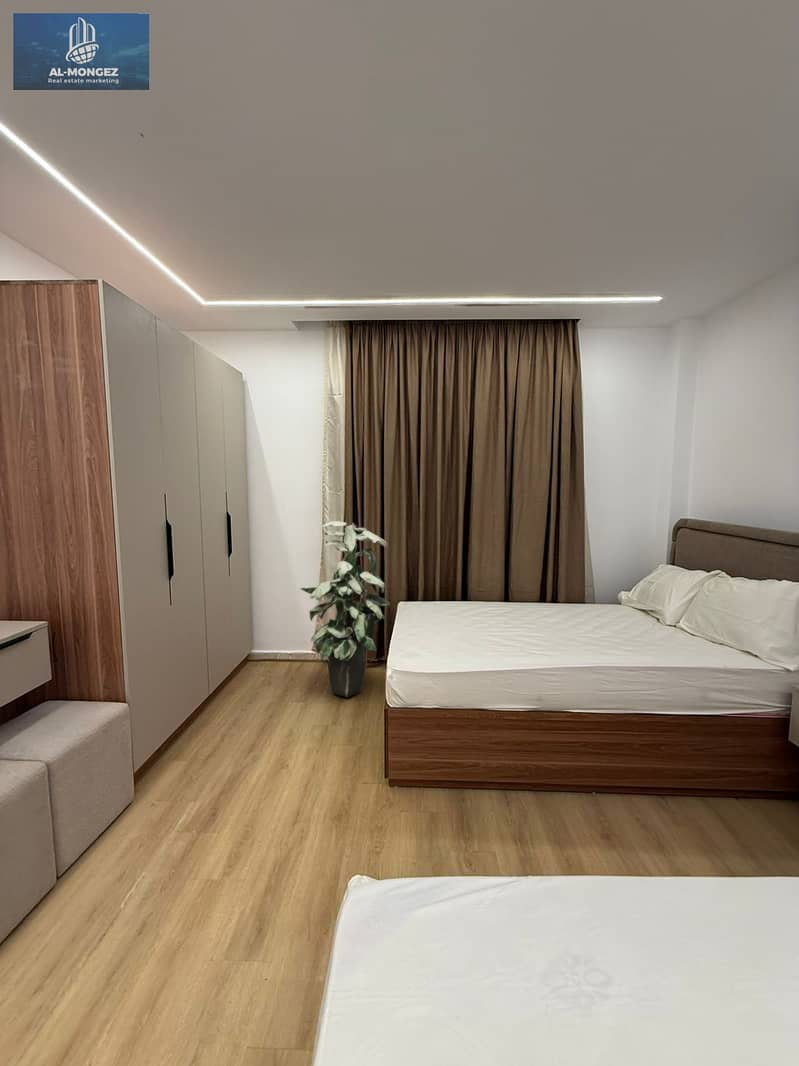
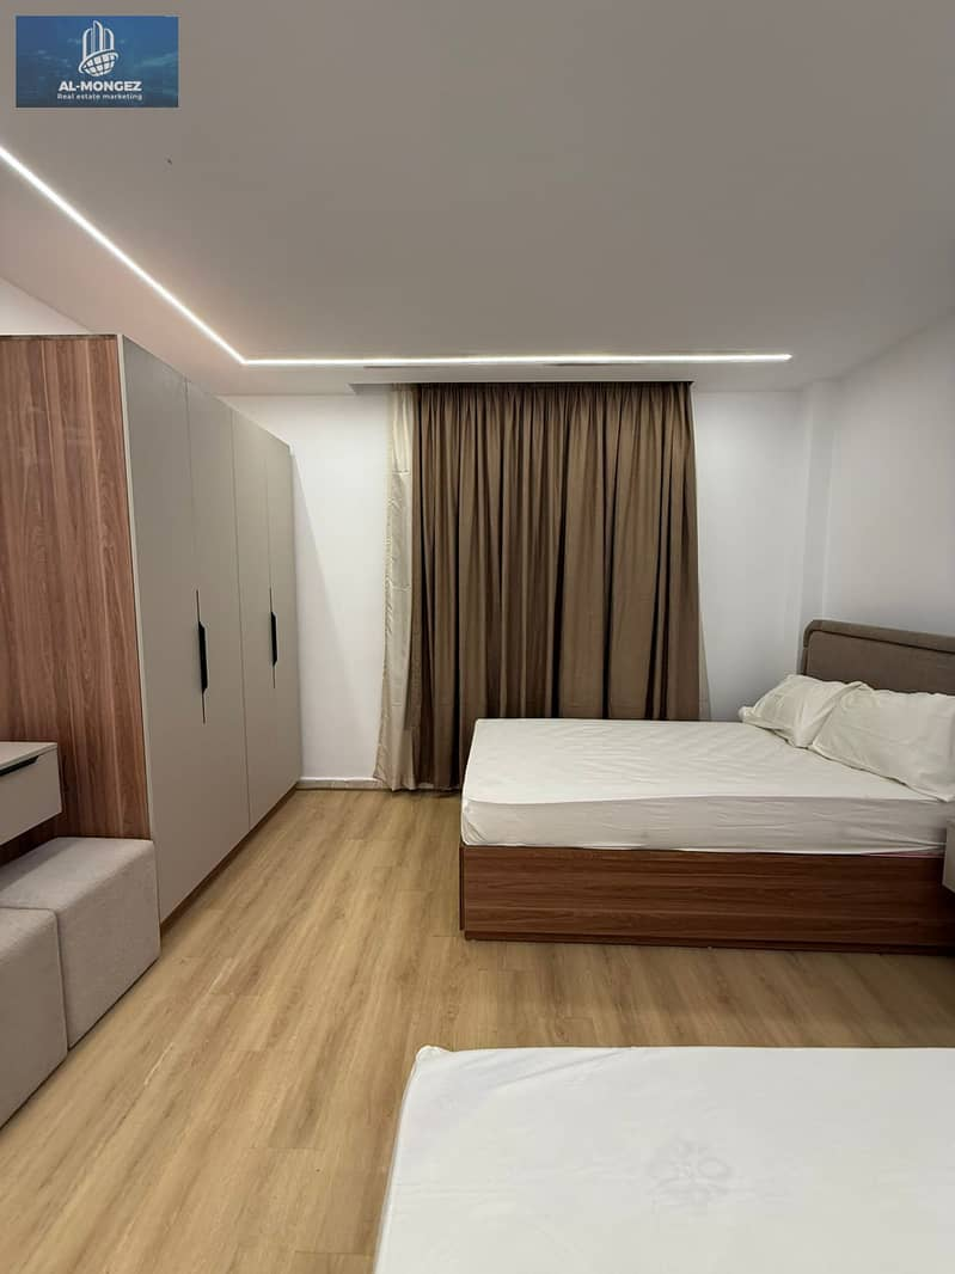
- indoor plant [300,520,391,698]
